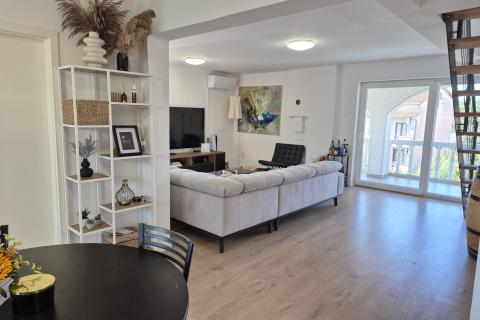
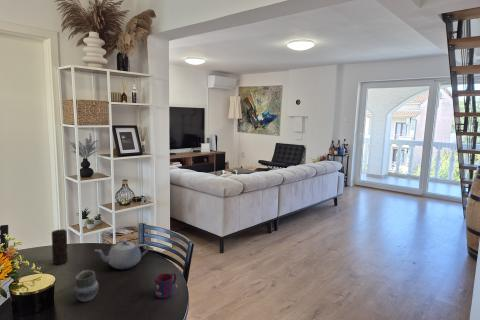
+ mug [154,272,177,299]
+ candle [51,228,69,265]
+ teapot [93,239,150,270]
+ cup [73,269,100,303]
